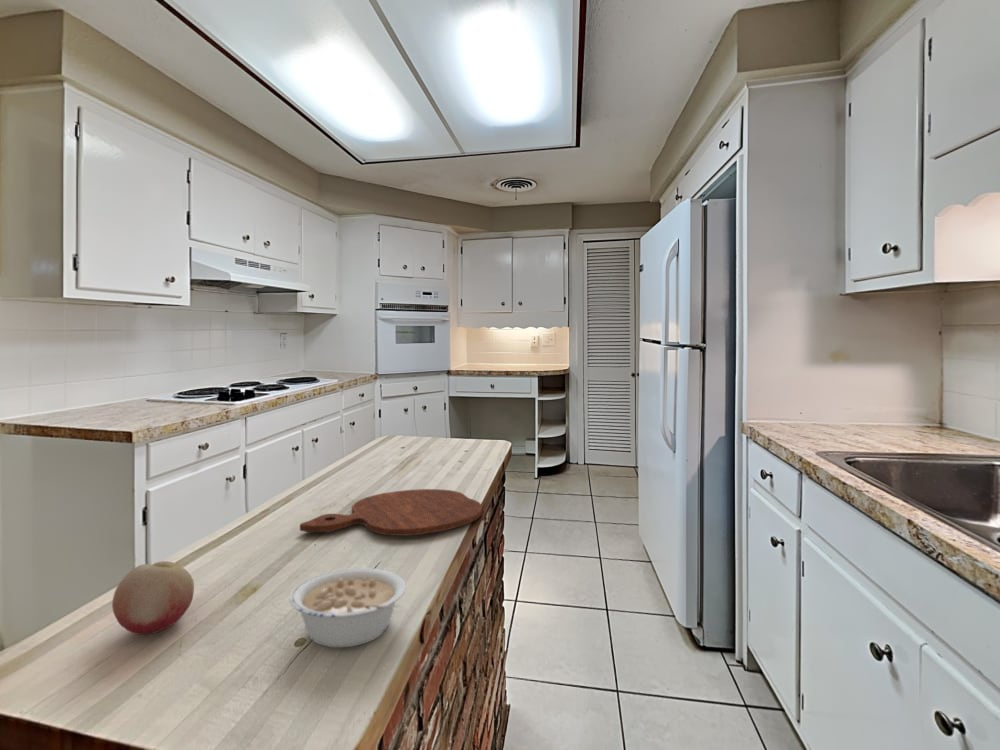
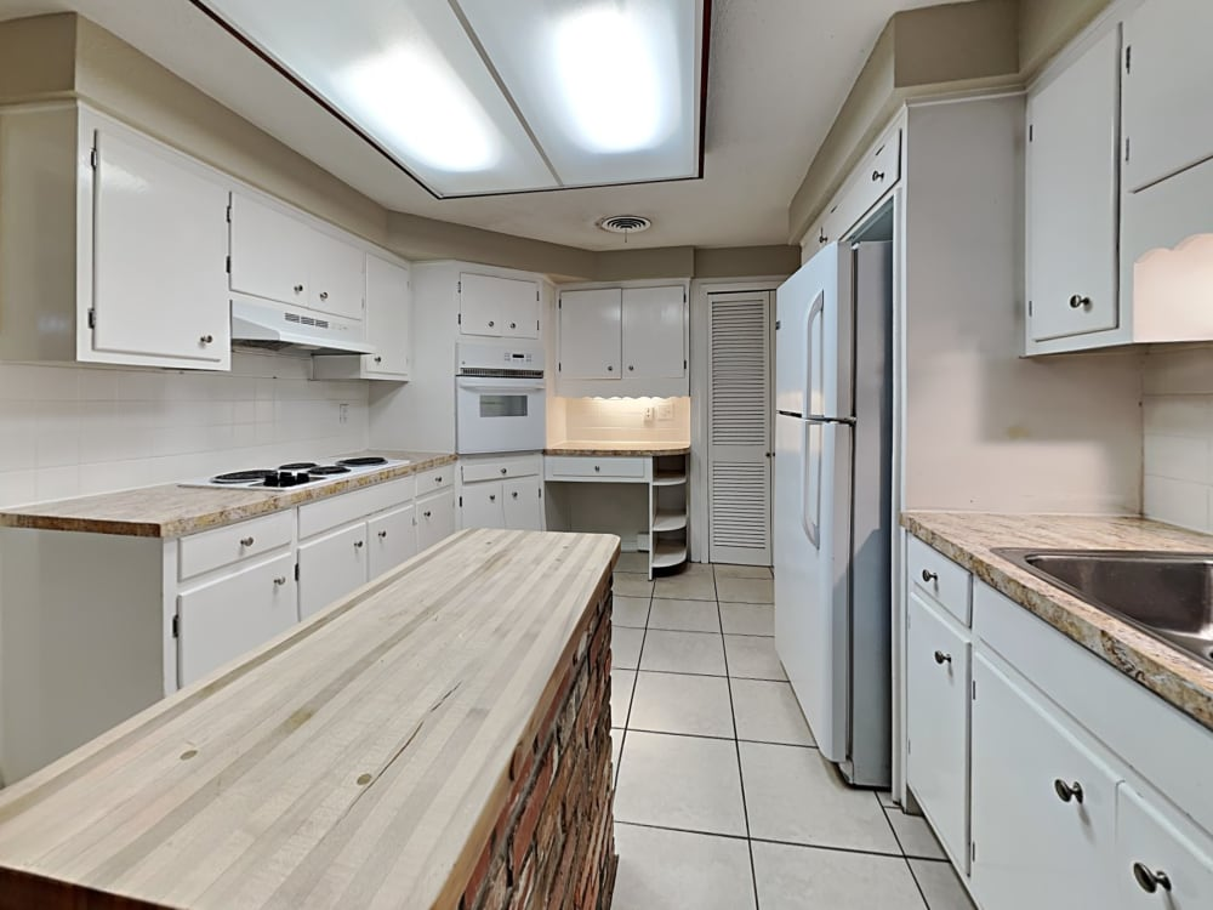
- cutting board [299,488,483,537]
- fruit [111,560,195,636]
- legume [288,567,407,648]
